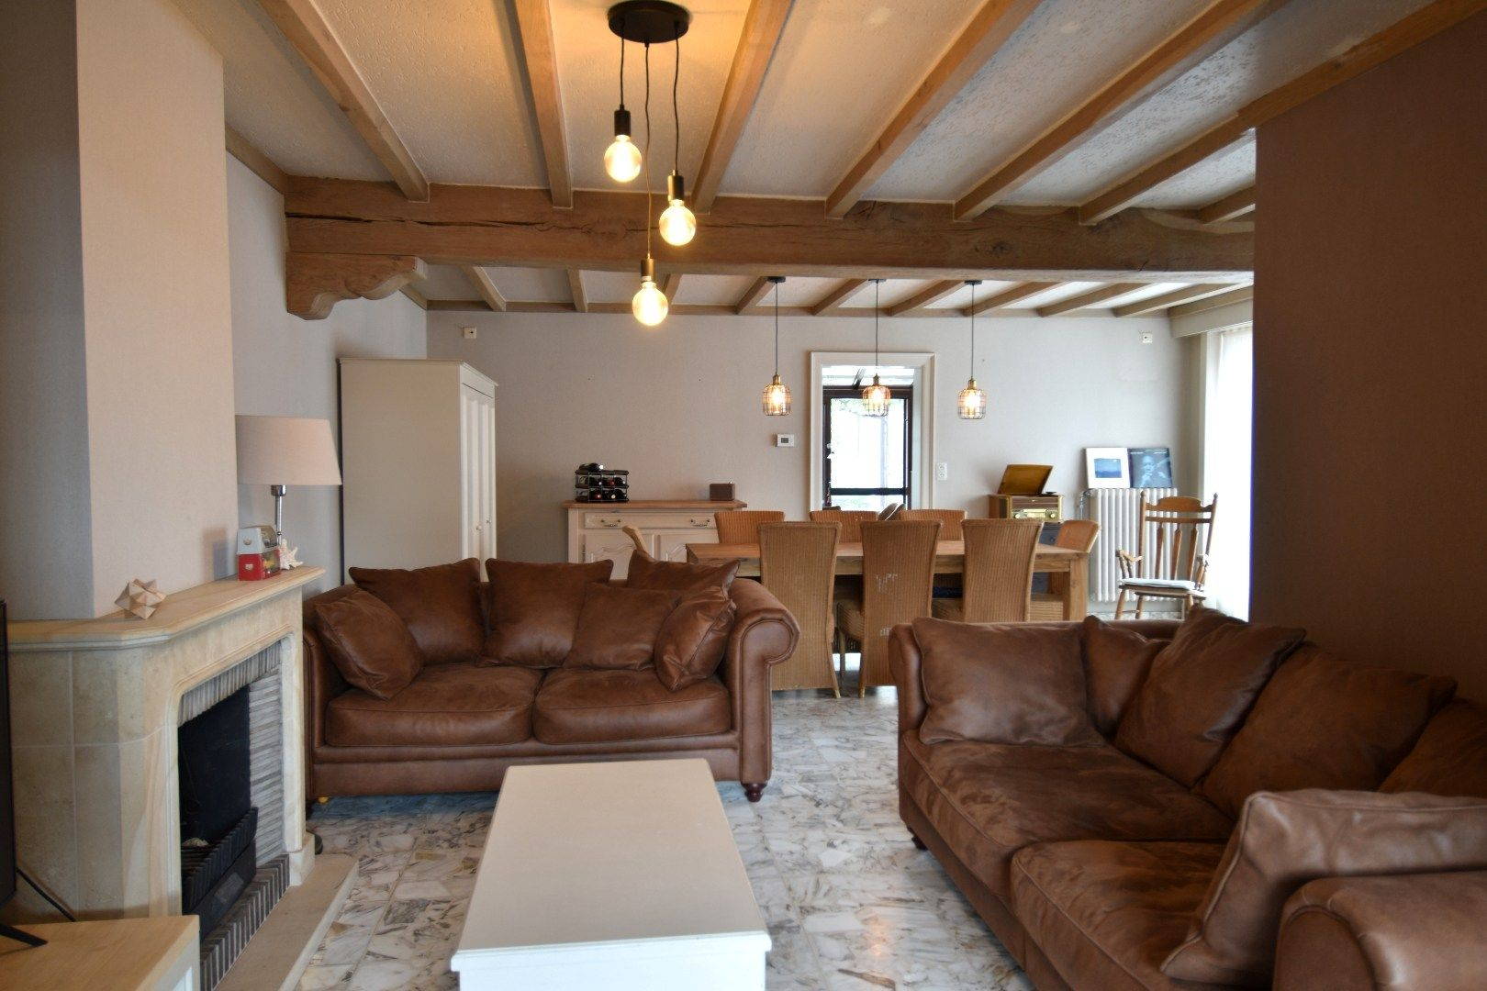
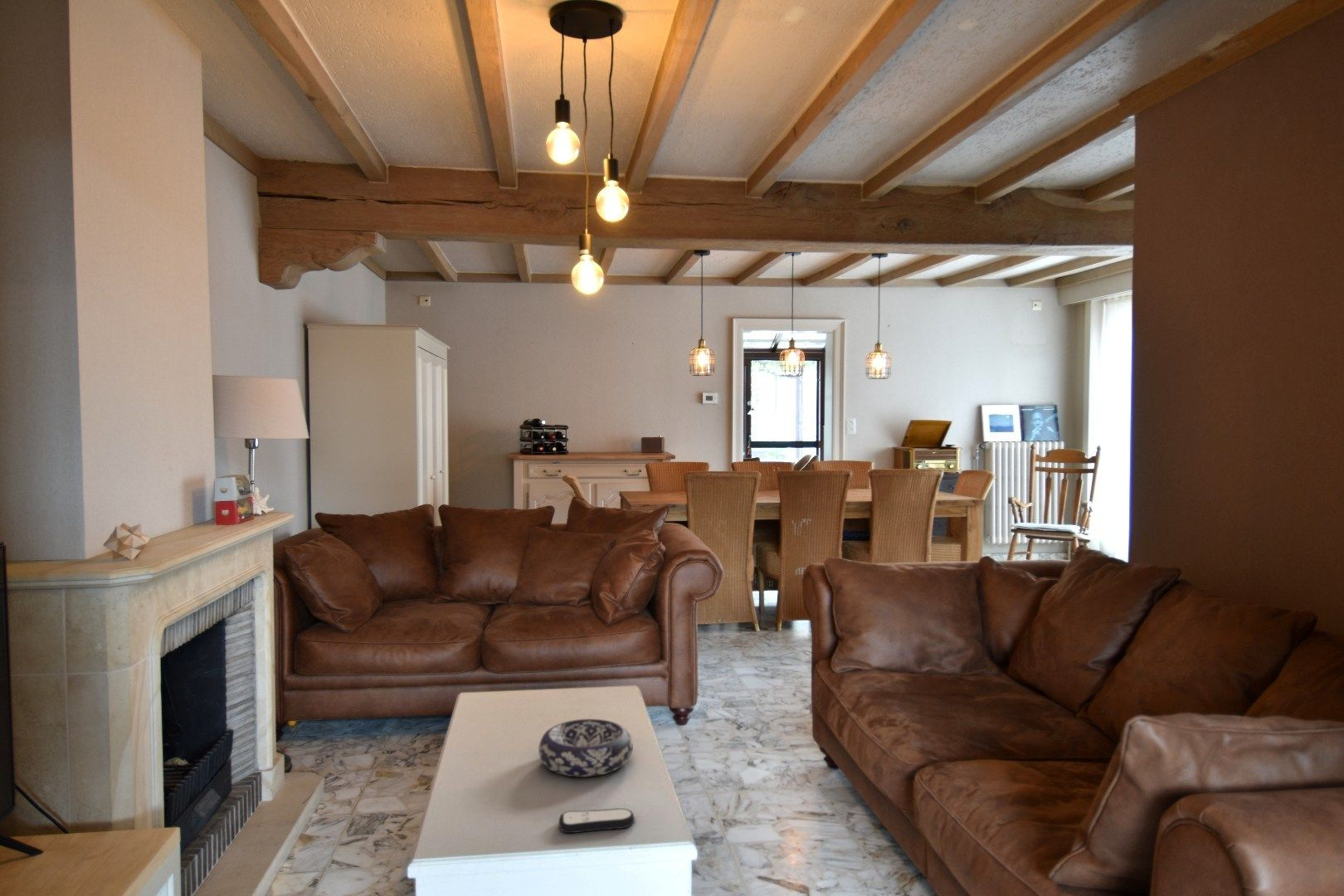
+ remote control [558,807,635,834]
+ decorative bowl [538,718,634,777]
